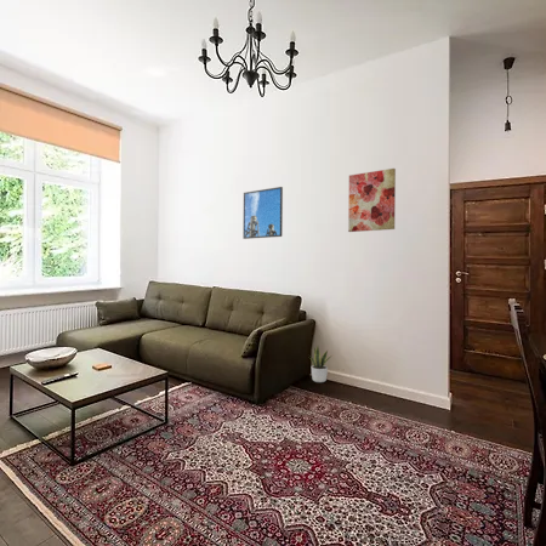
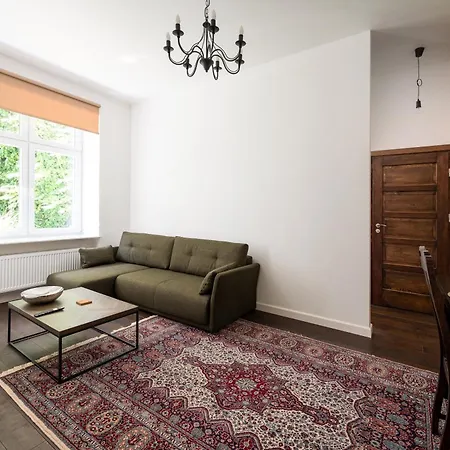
- wall art [347,167,397,233]
- potted plant [309,346,334,383]
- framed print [243,186,284,240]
